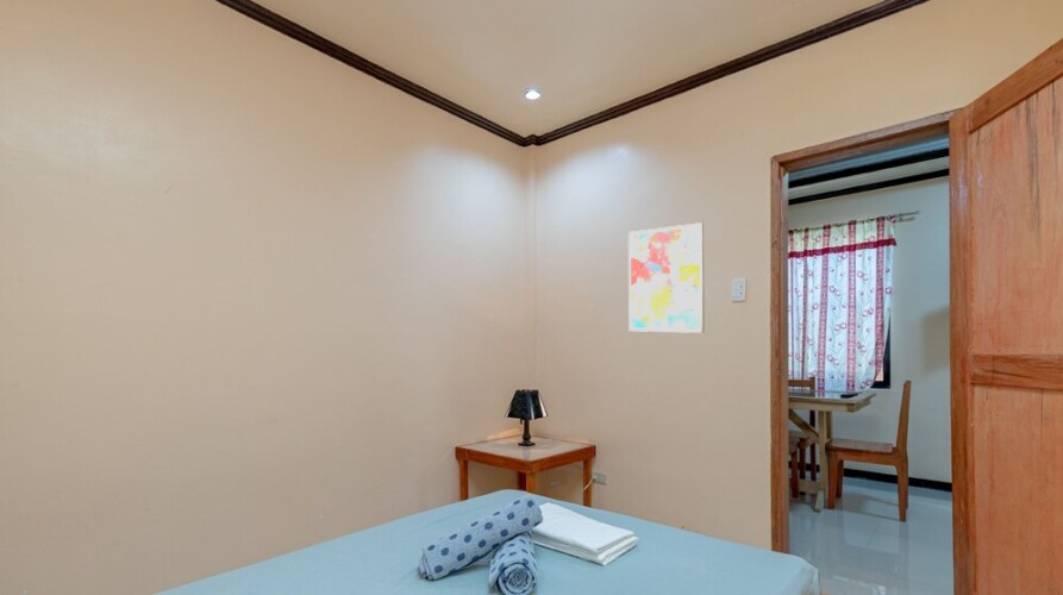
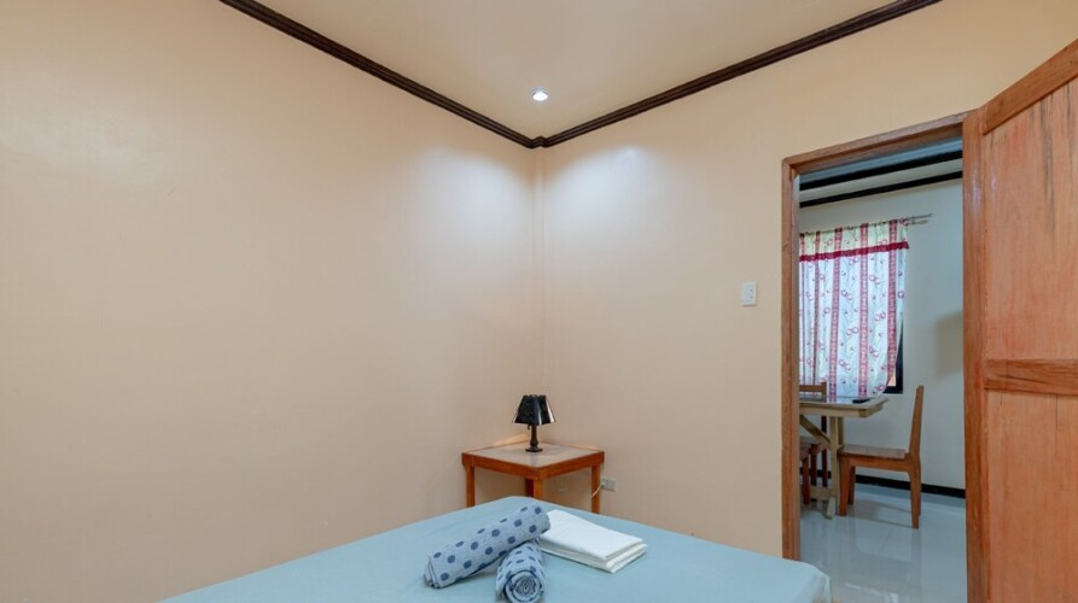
- wall art [627,221,706,334]
